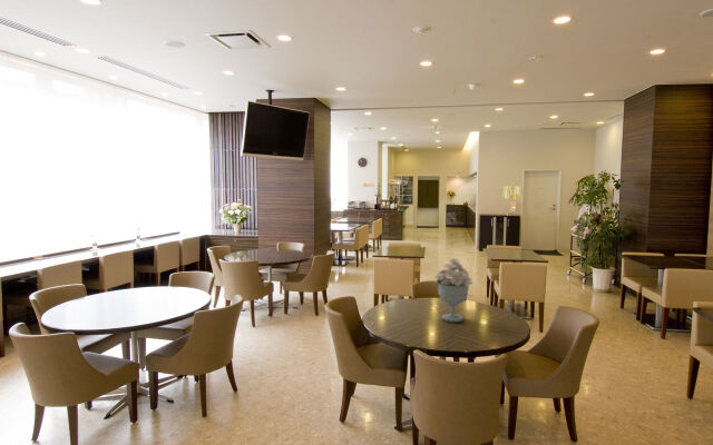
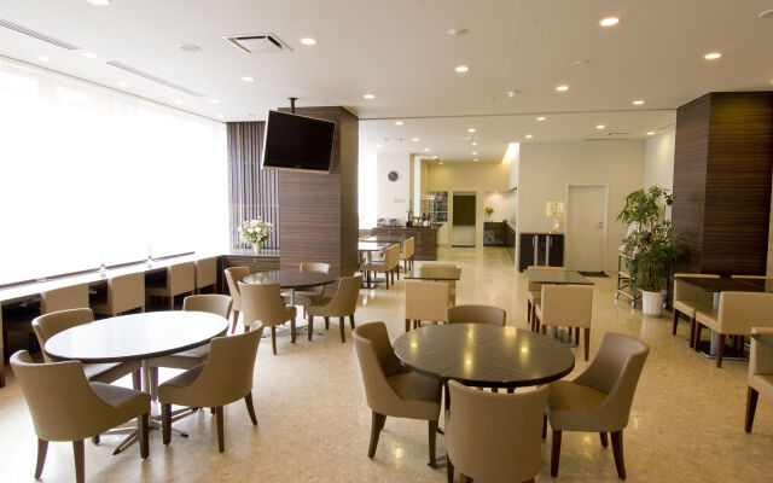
- bouquet [432,258,473,324]
